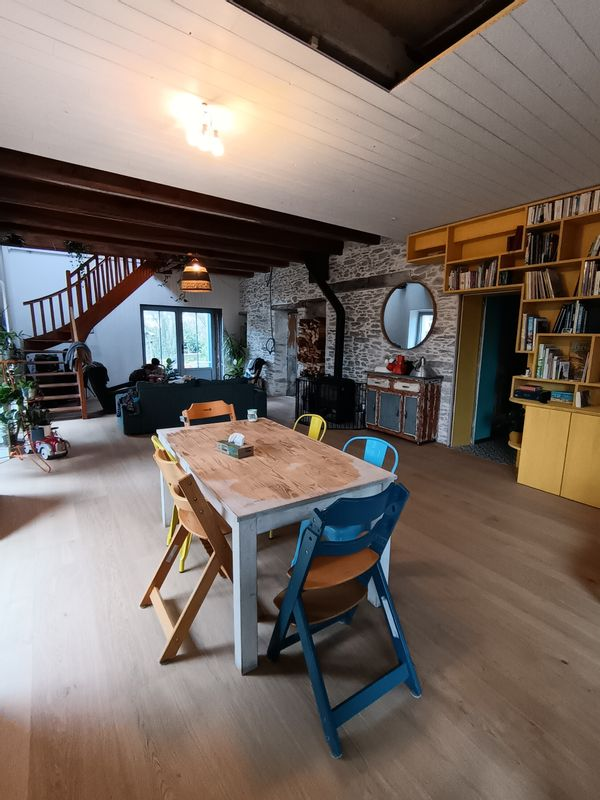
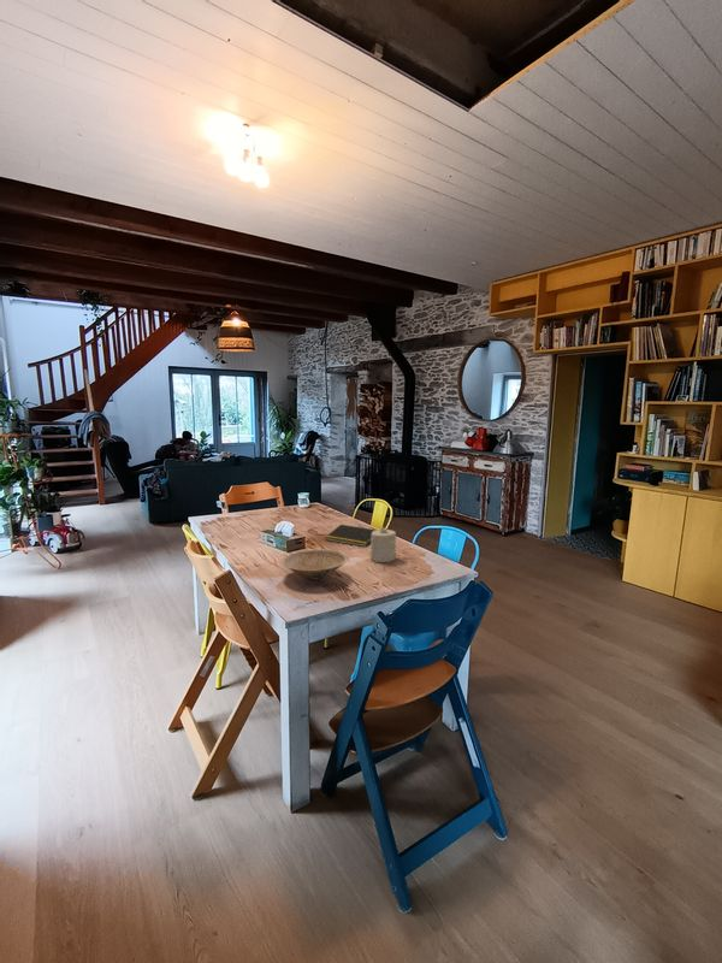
+ candle [369,526,397,563]
+ notepad [324,524,377,548]
+ bowl [280,548,349,580]
